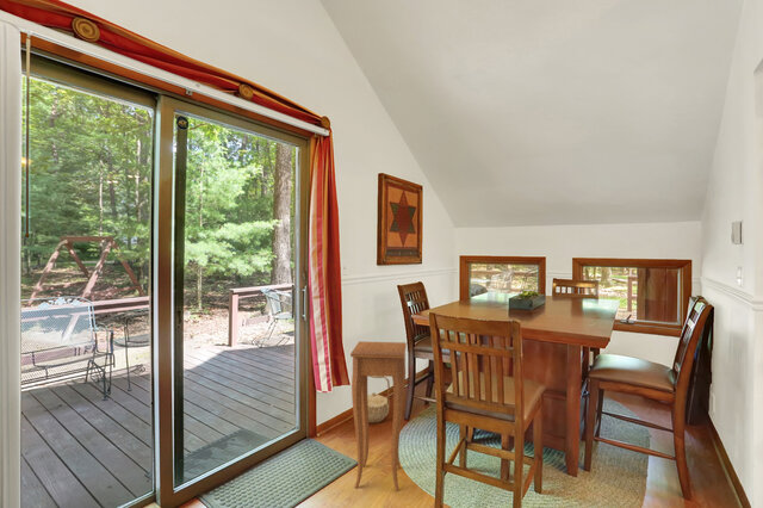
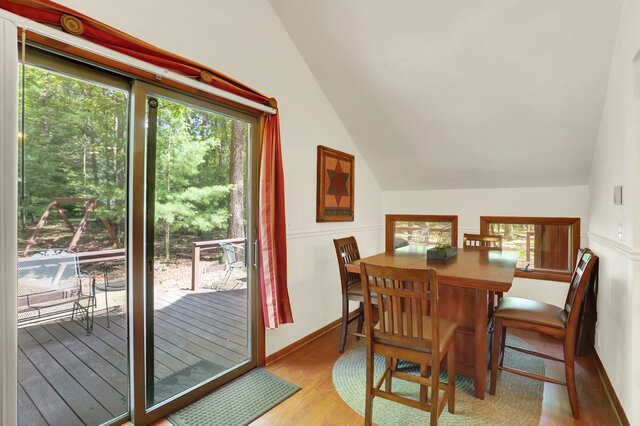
- basket [367,376,391,423]
- side table [349,340,408,491]
